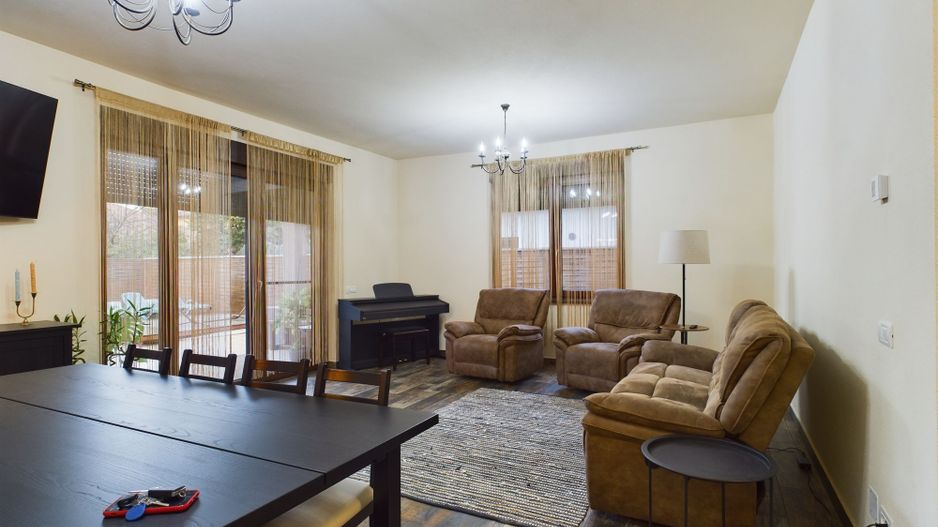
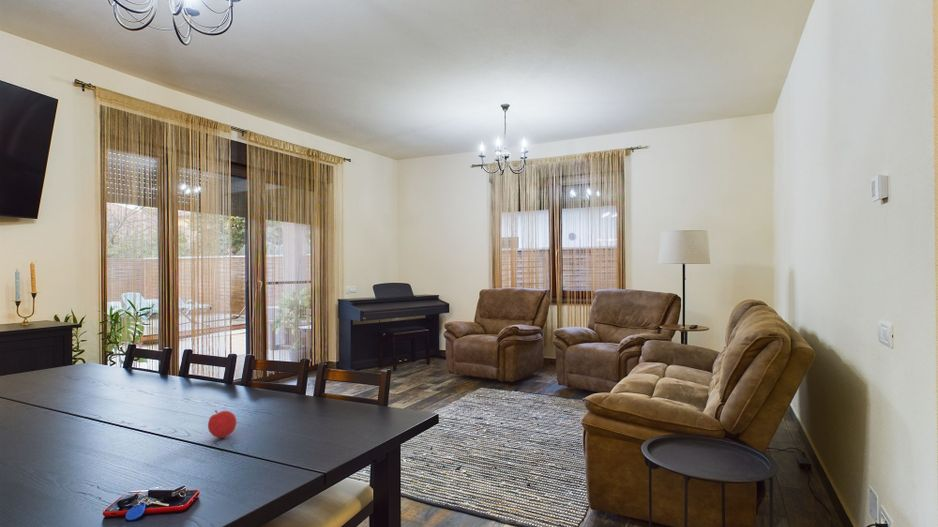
+ fruit [207,409,238,439]
